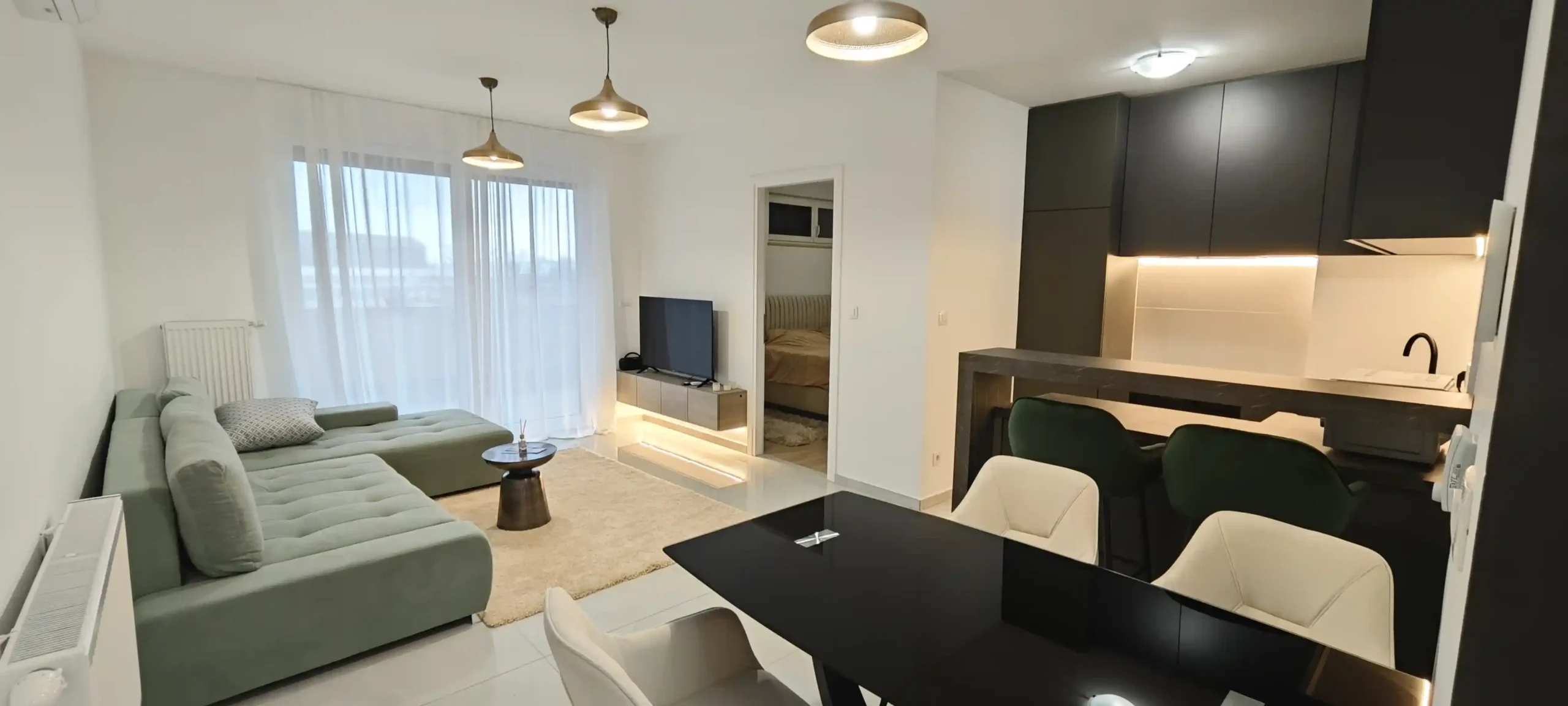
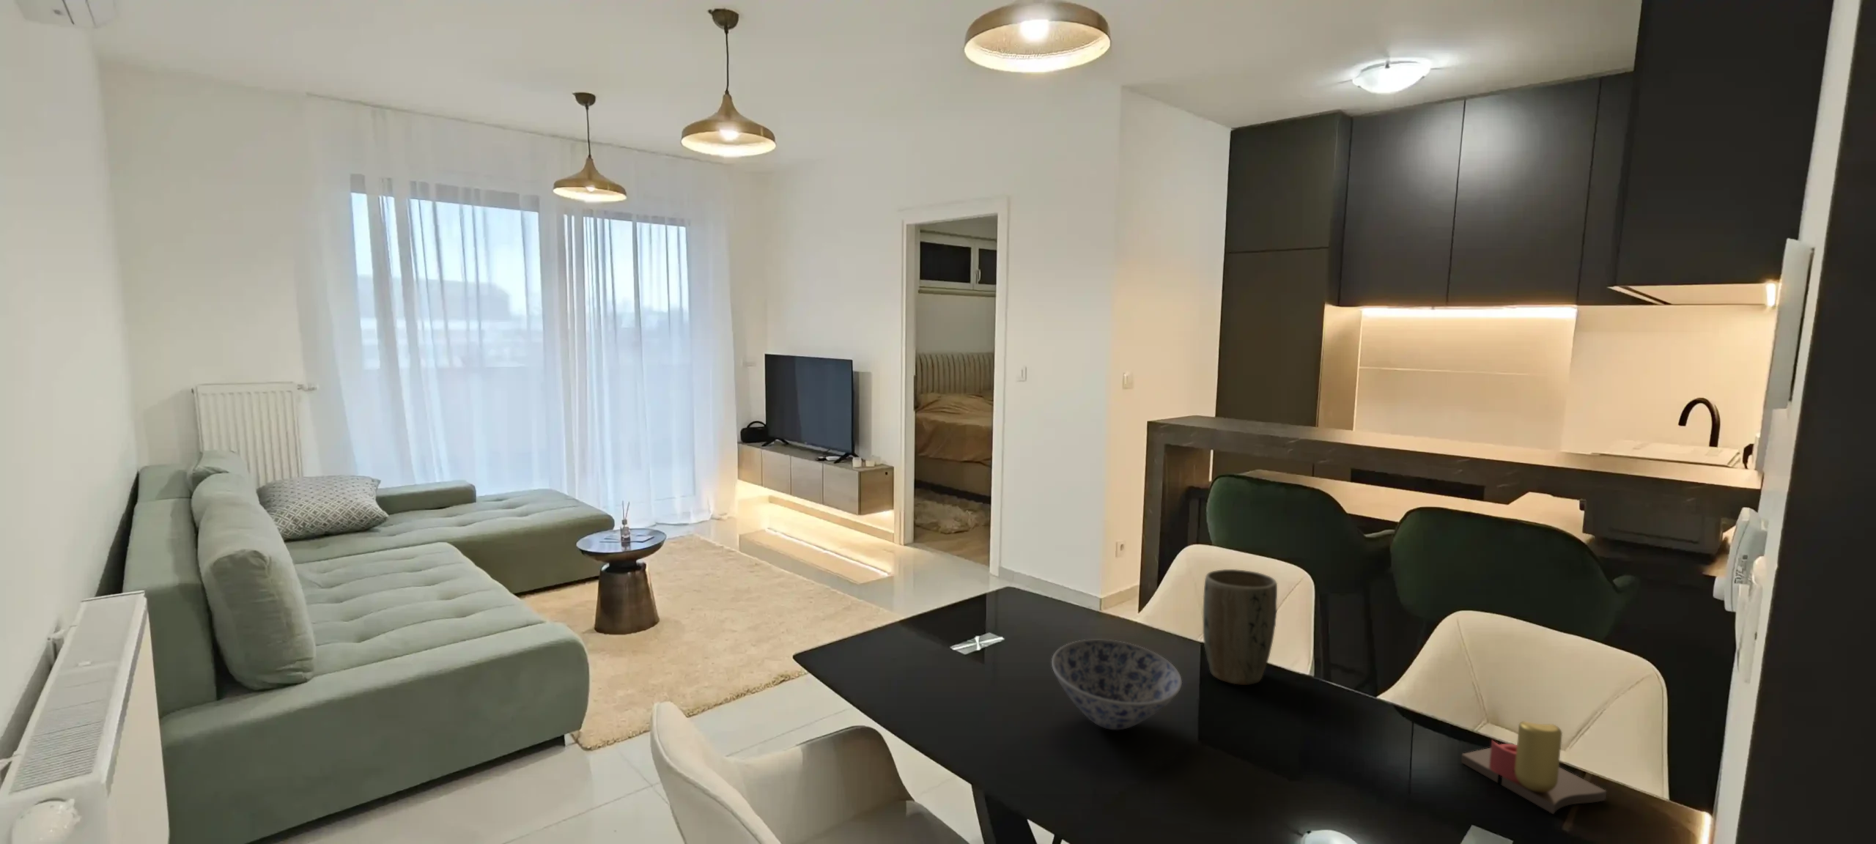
+ bowl [1050,638,1183,730]
+ candle [1461,721,1607,814]
+ plant pot [1202,569,1278,686]
